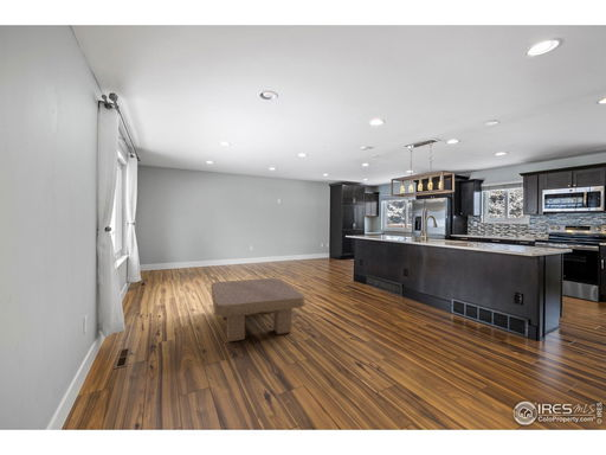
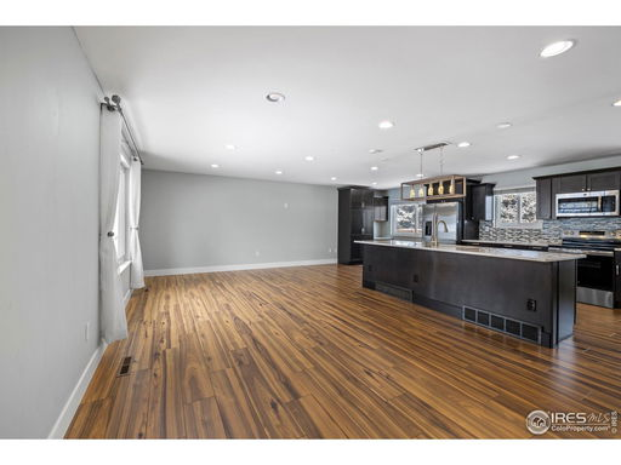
- coffee table [209,277,305,342]
